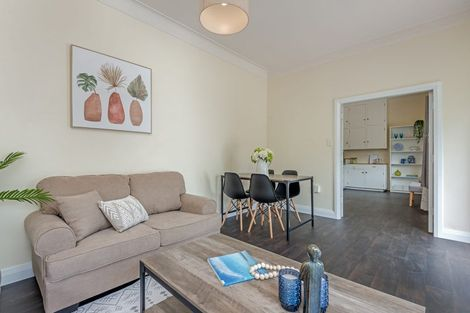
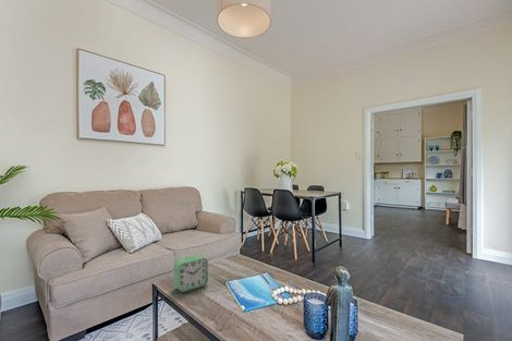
+ alarm clock [173,254,209,293]
